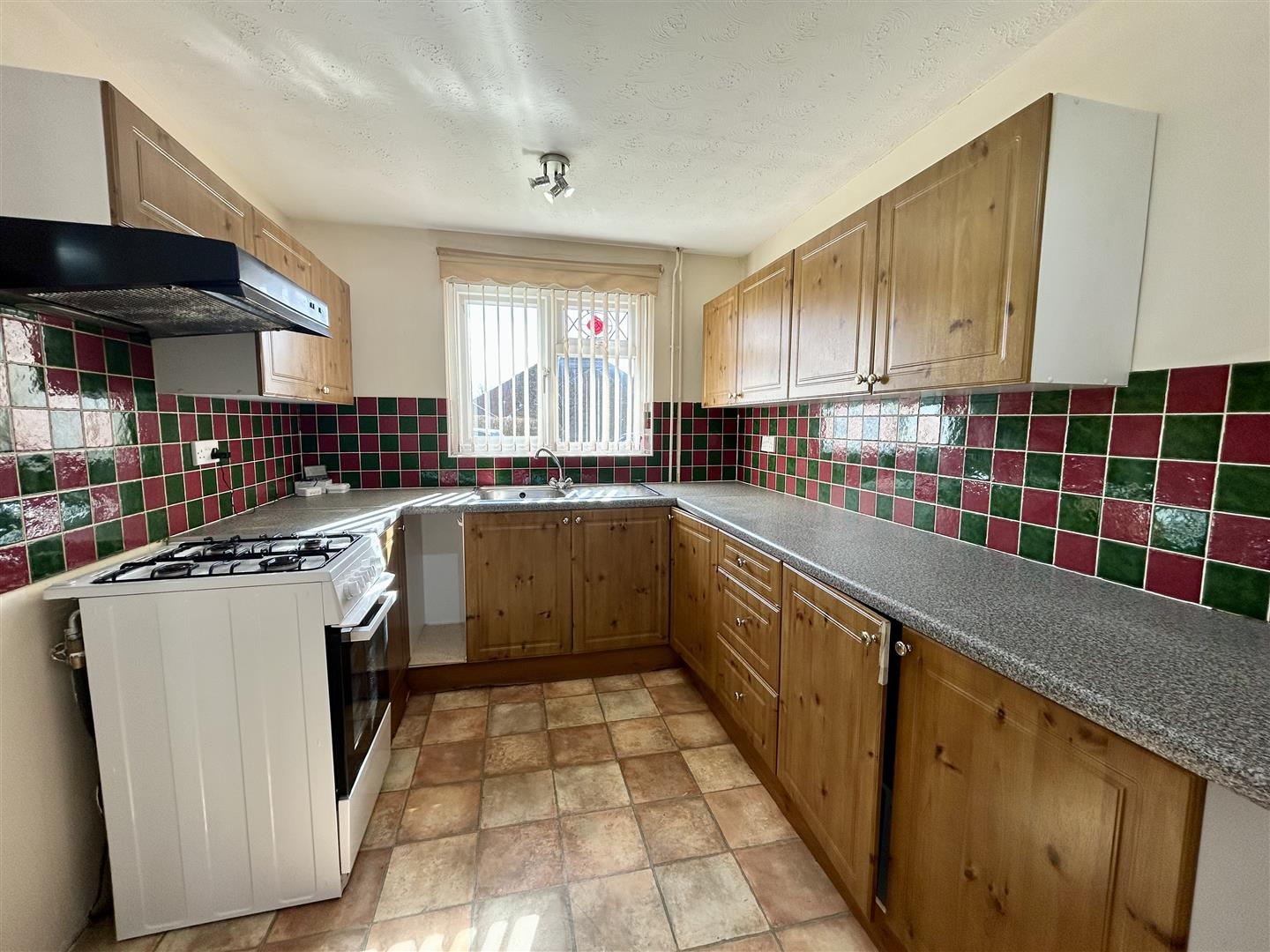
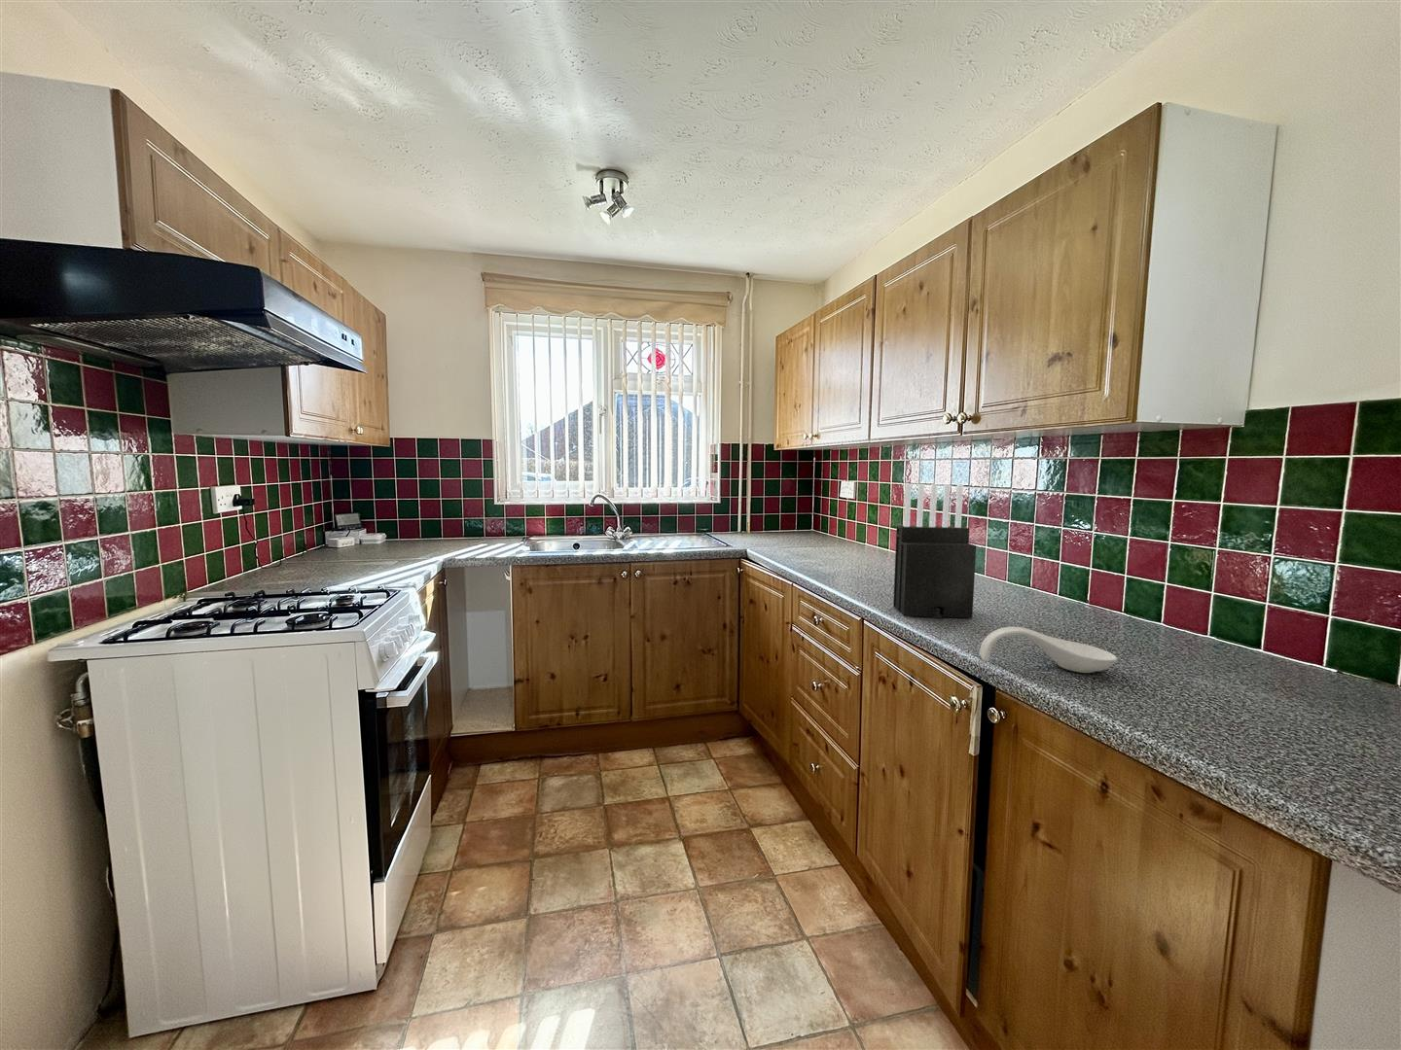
+ knife block [892,483,976,620]
+ spoon rest [978,626,1117,674]
